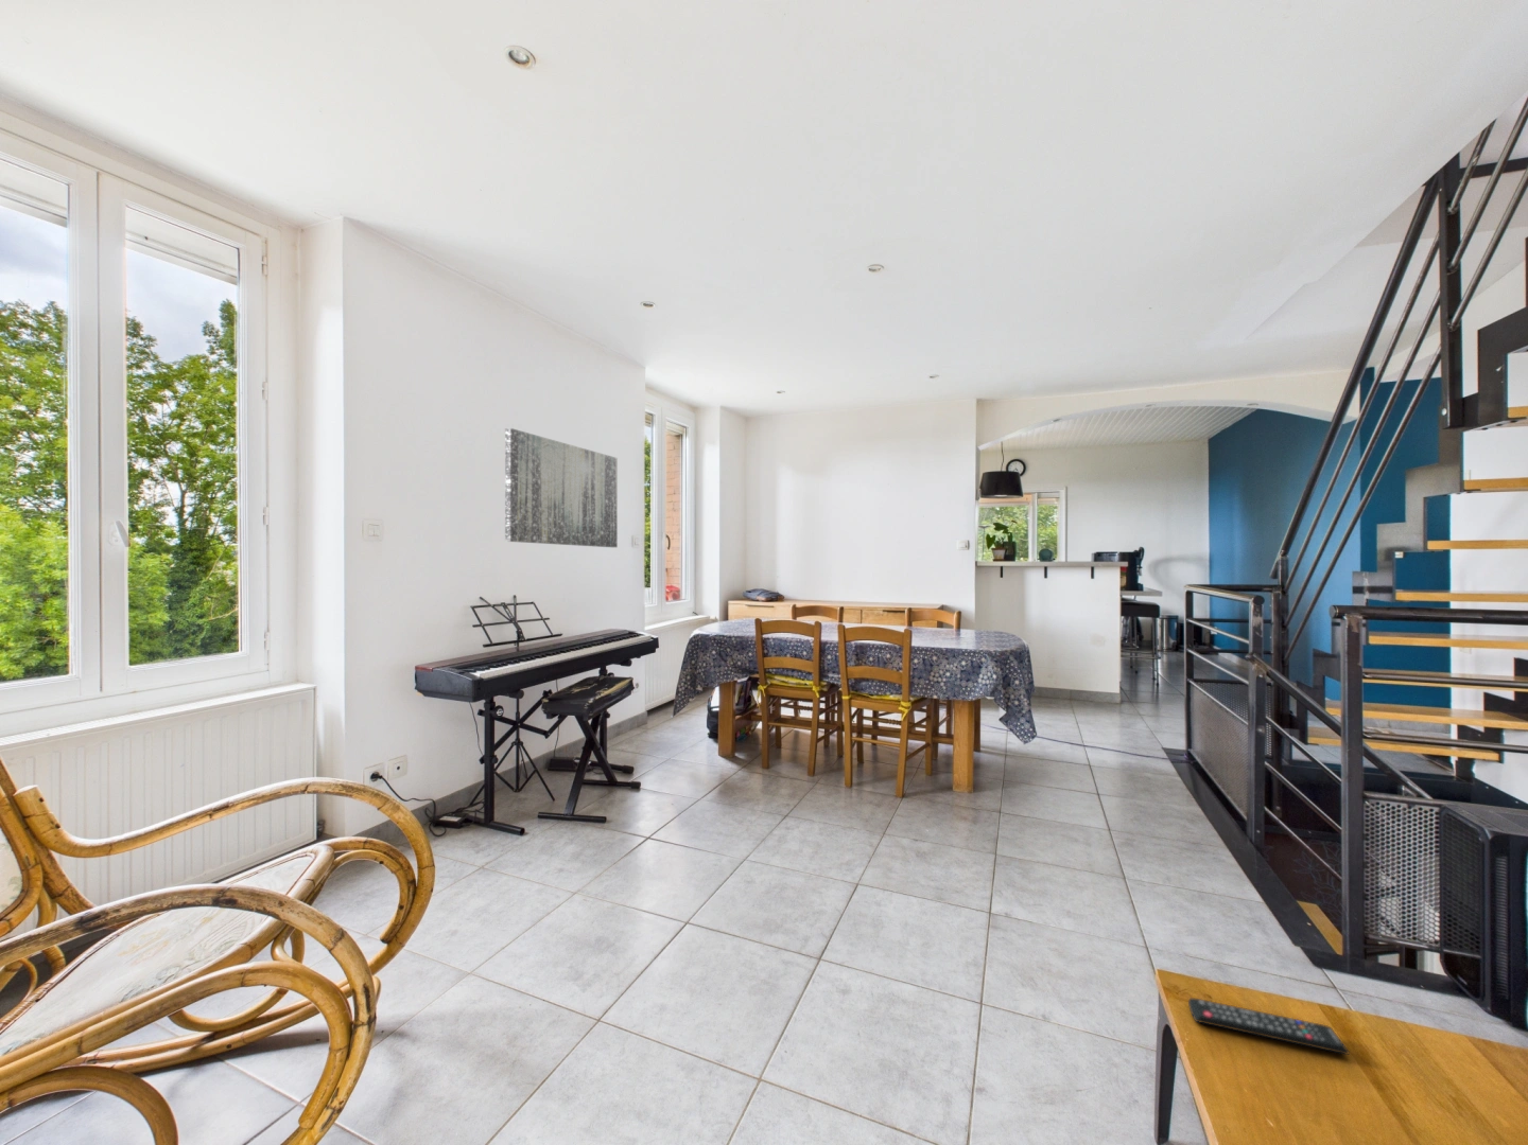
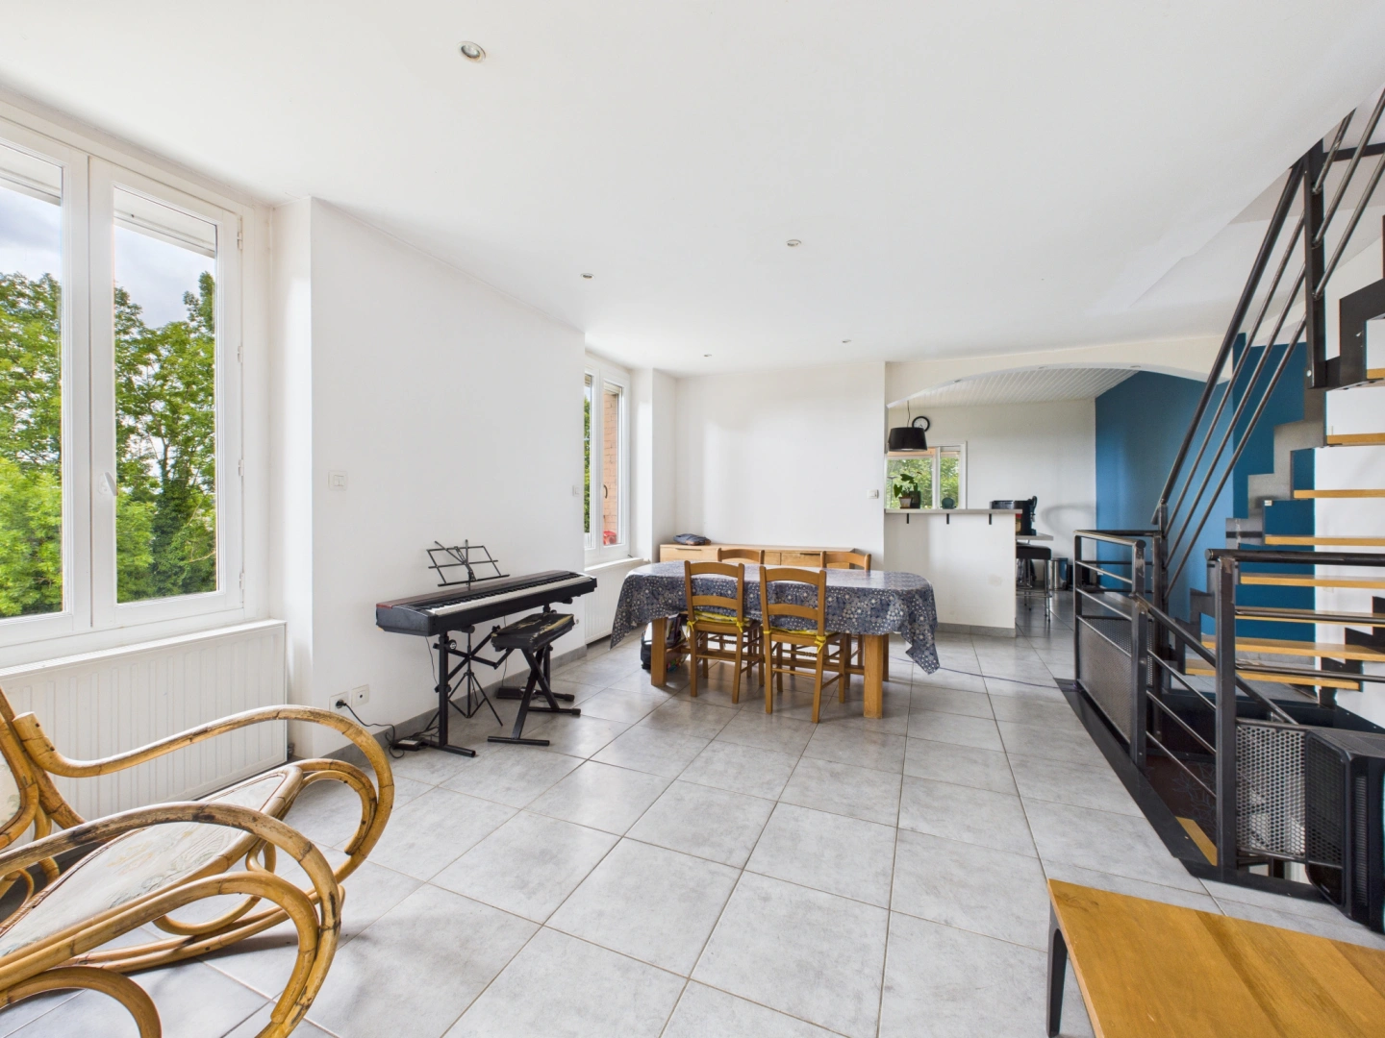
- remote control [1188,997,1351,1056]
- wall art [504,427,618,548]
